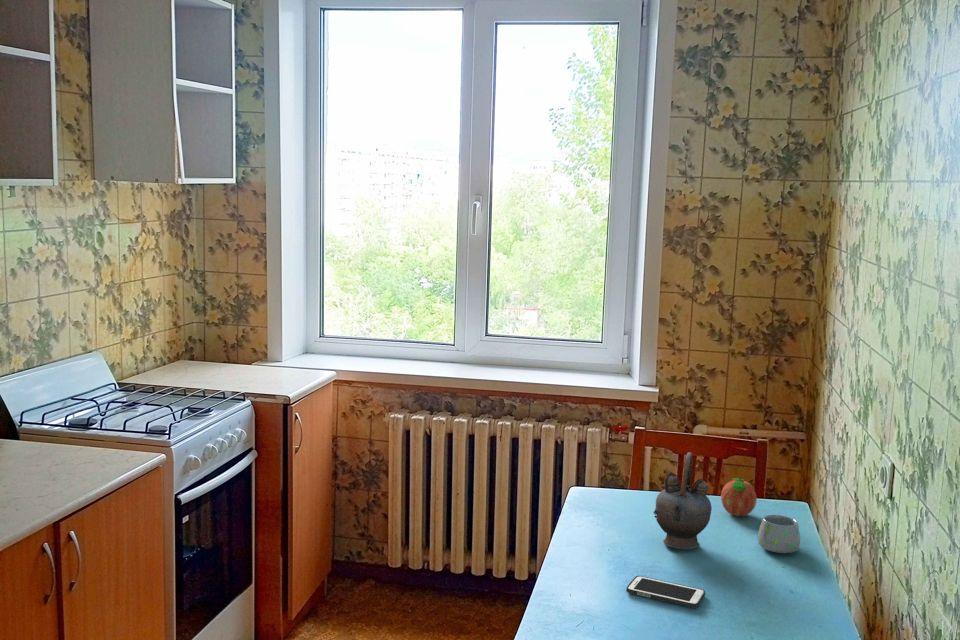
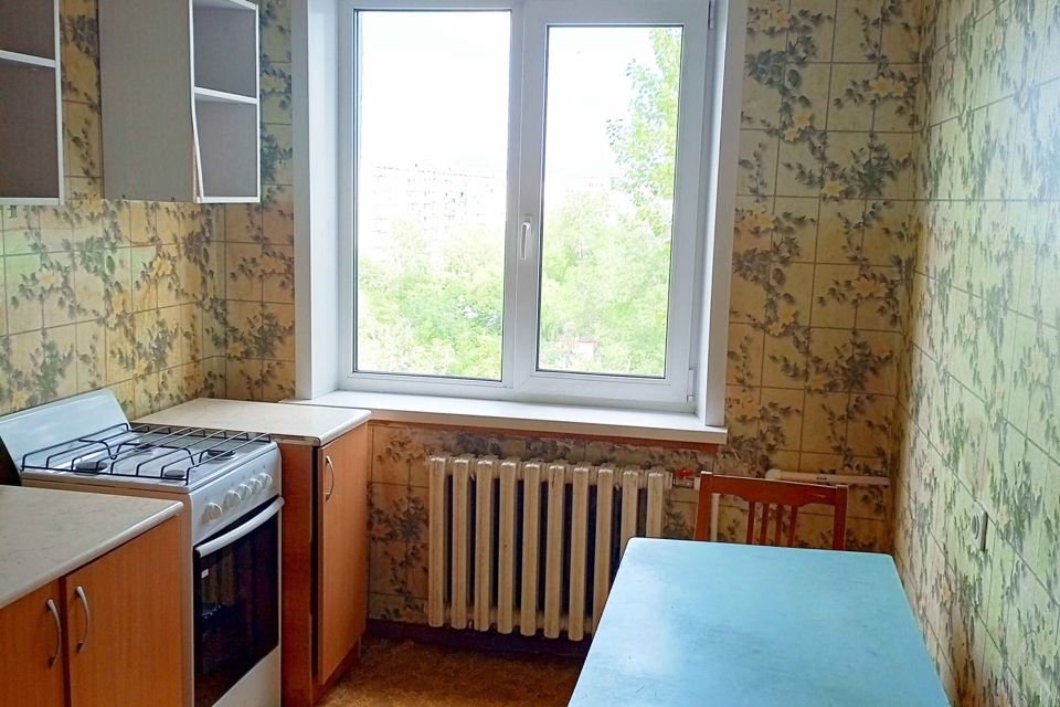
- mug [757,514,801,554]
- fruit [720,475,758,517]
- teapot [653,451,713,551]
- cell phone [625,575,706,609]
